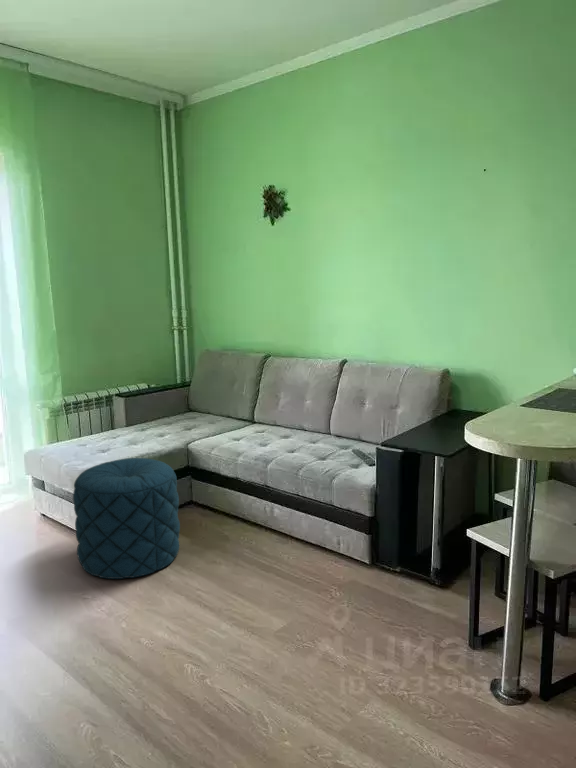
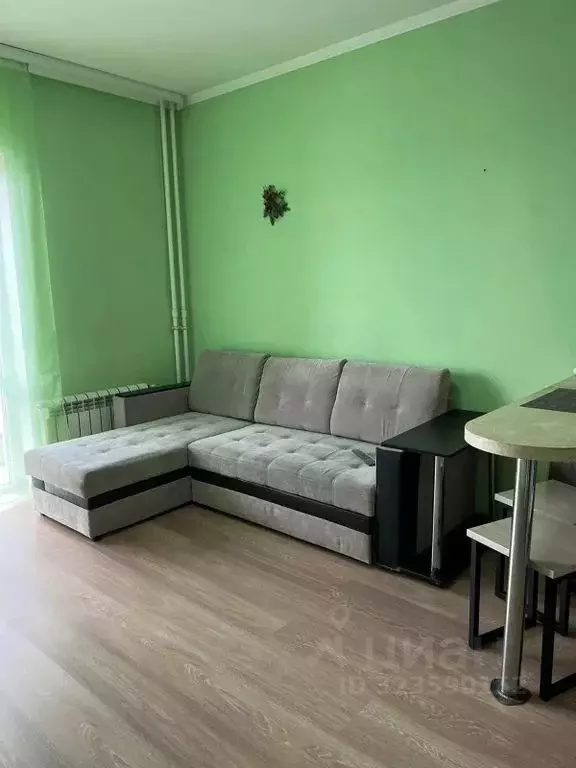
- pouf [72,457,181,580]
